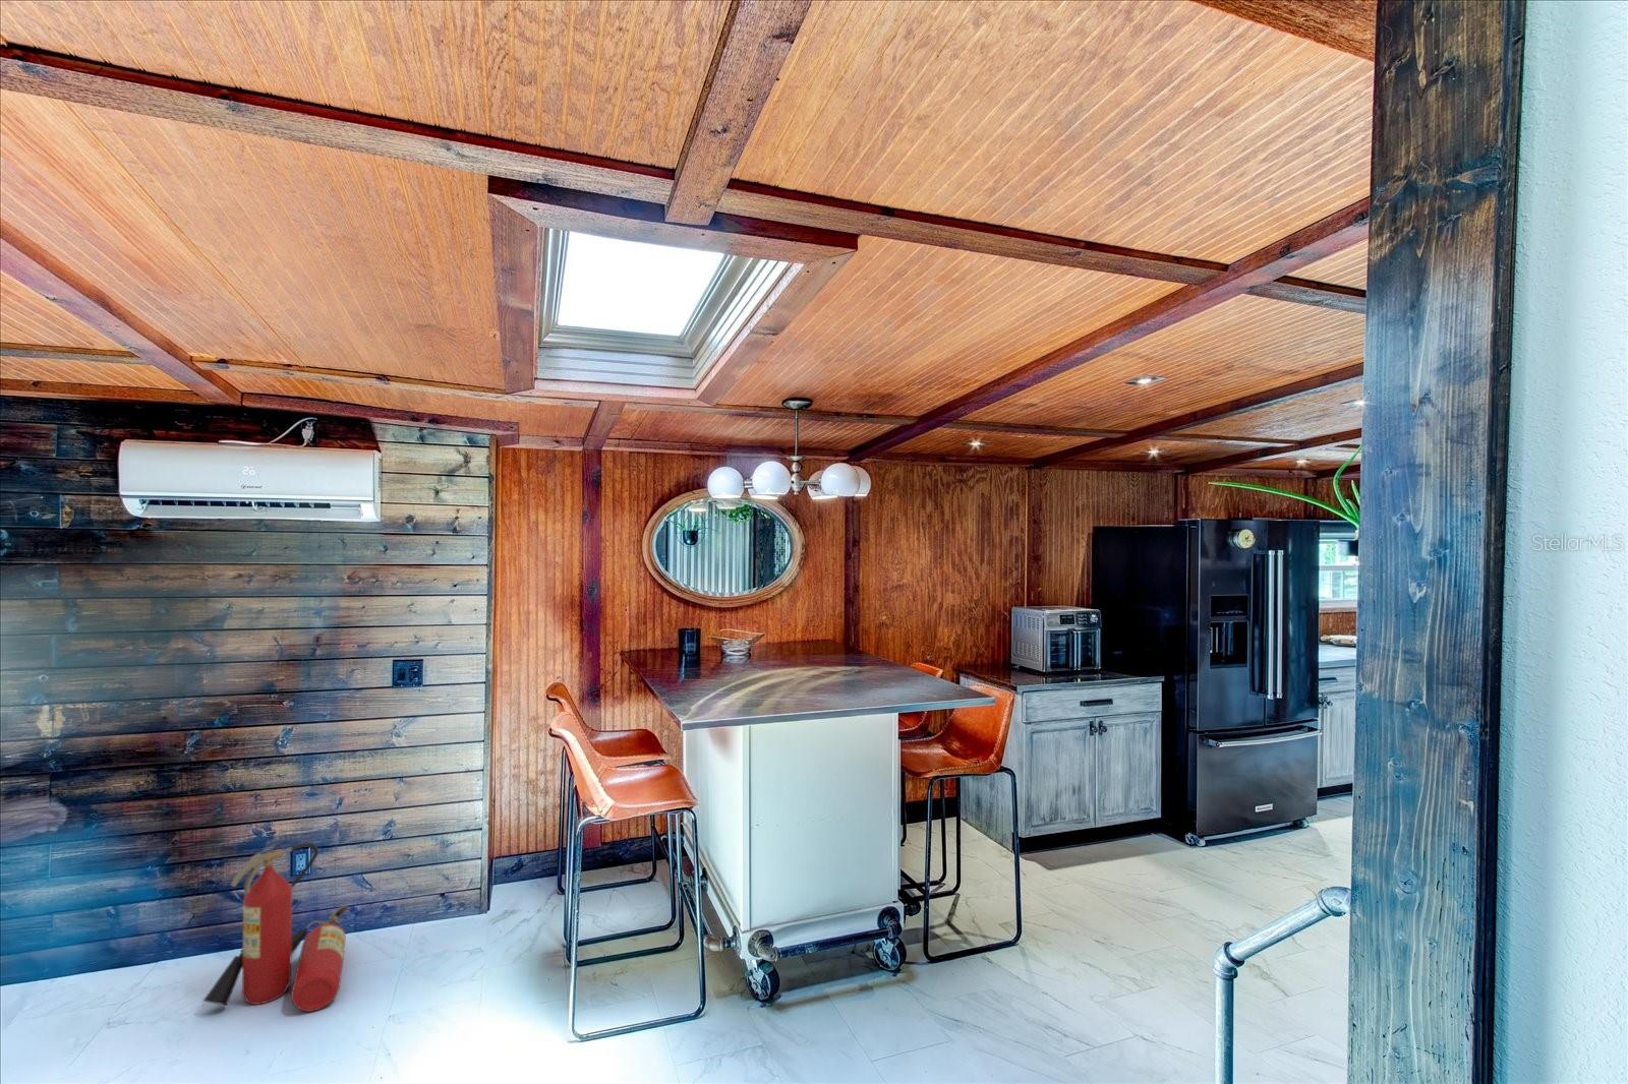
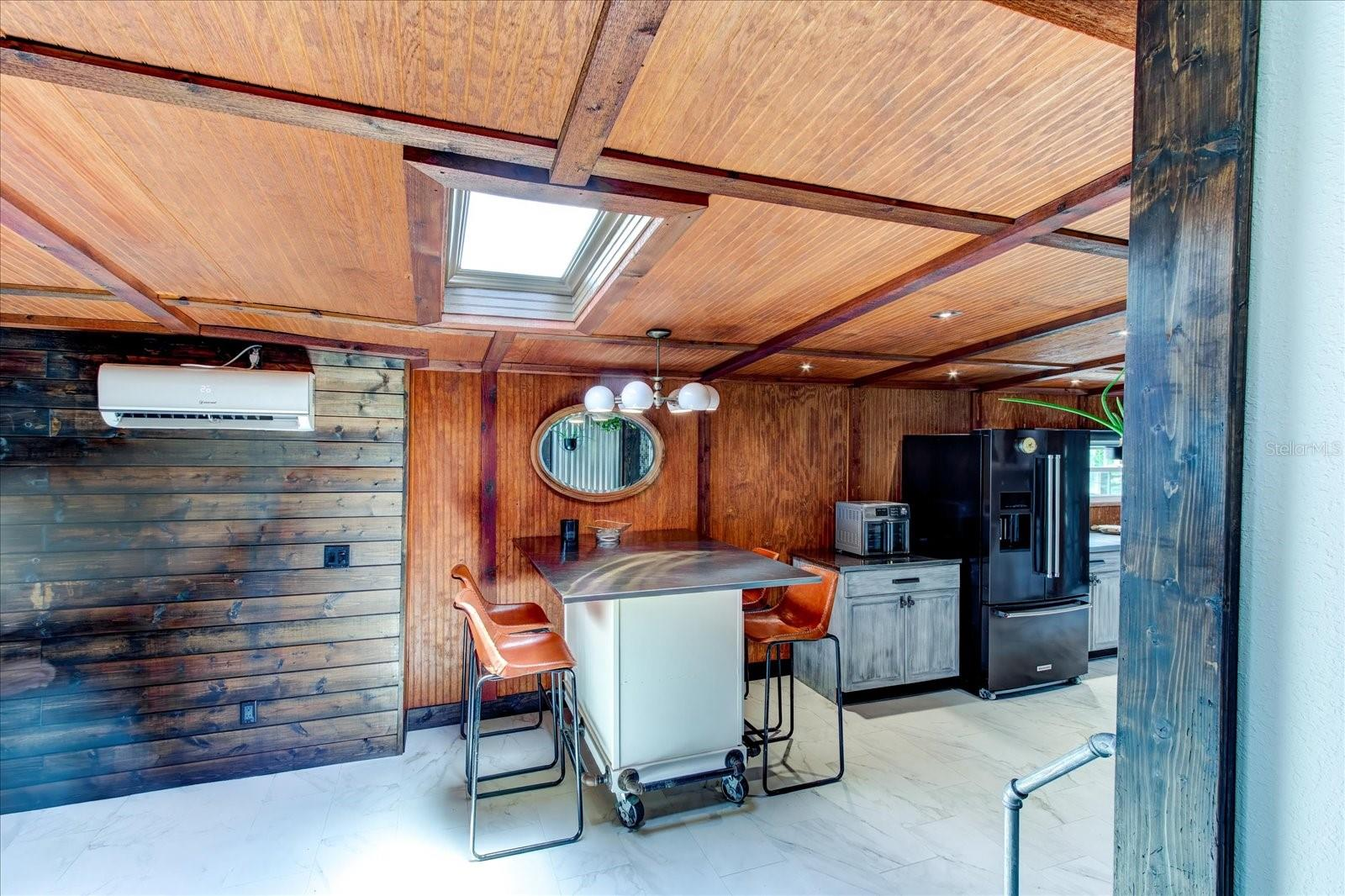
- fire extinguisher [201,842,351,1013]
